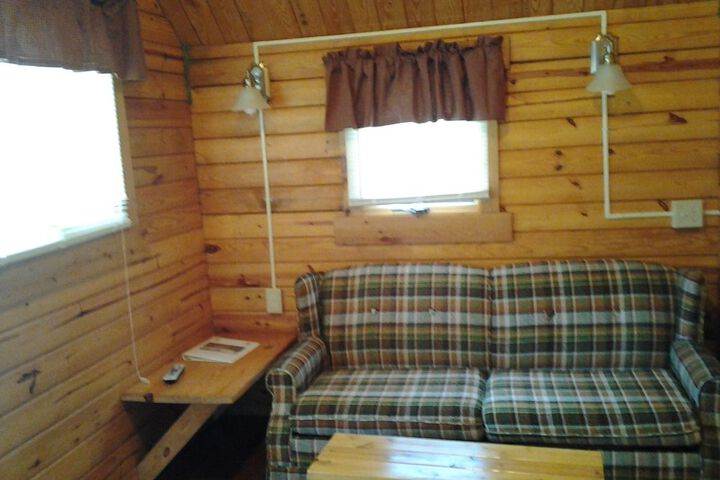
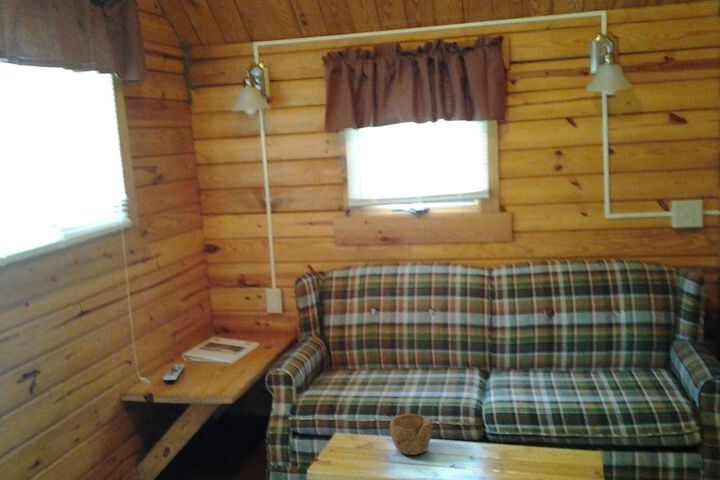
+ bowl [389,413,434,456]
